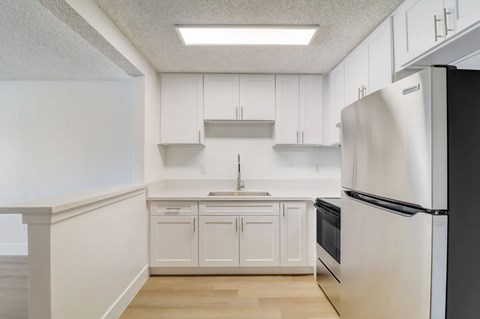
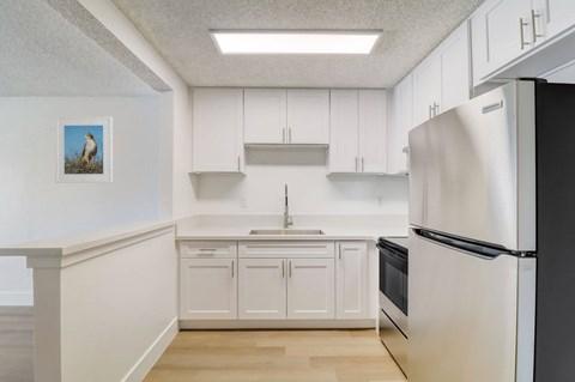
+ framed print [54,115,114,184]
